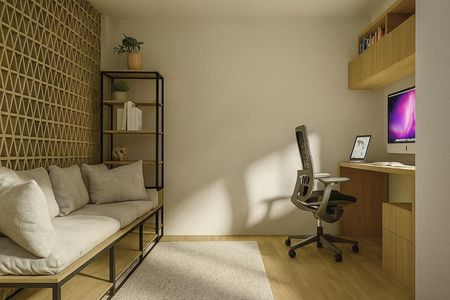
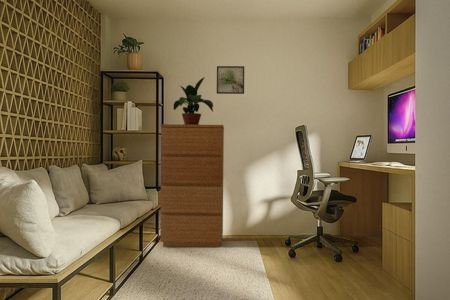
+ dresser [159,123,225,248]
+ potted plant [172,77,214,125]
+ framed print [216,65,245,95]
